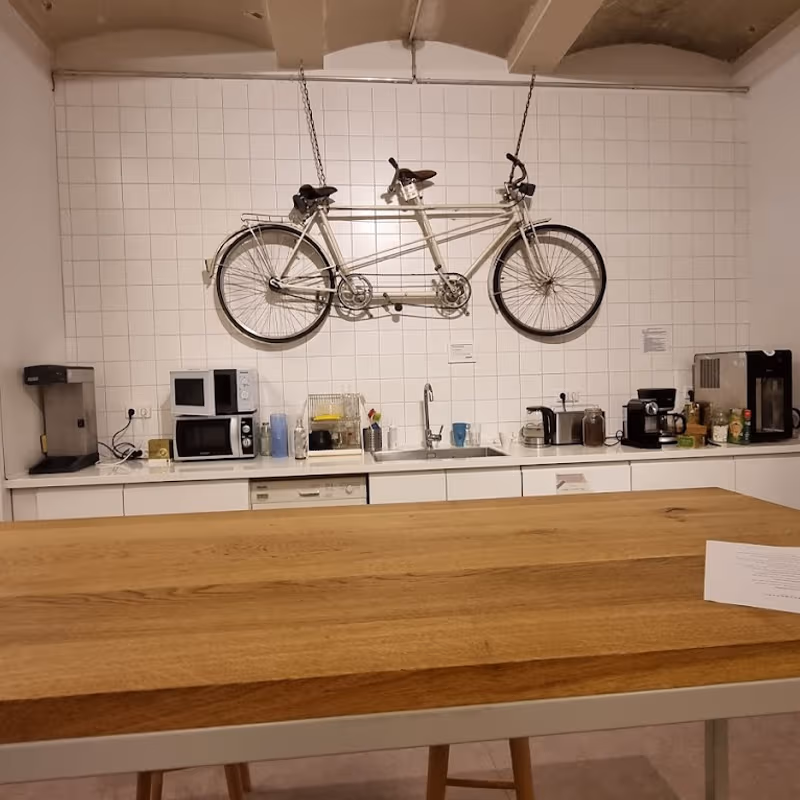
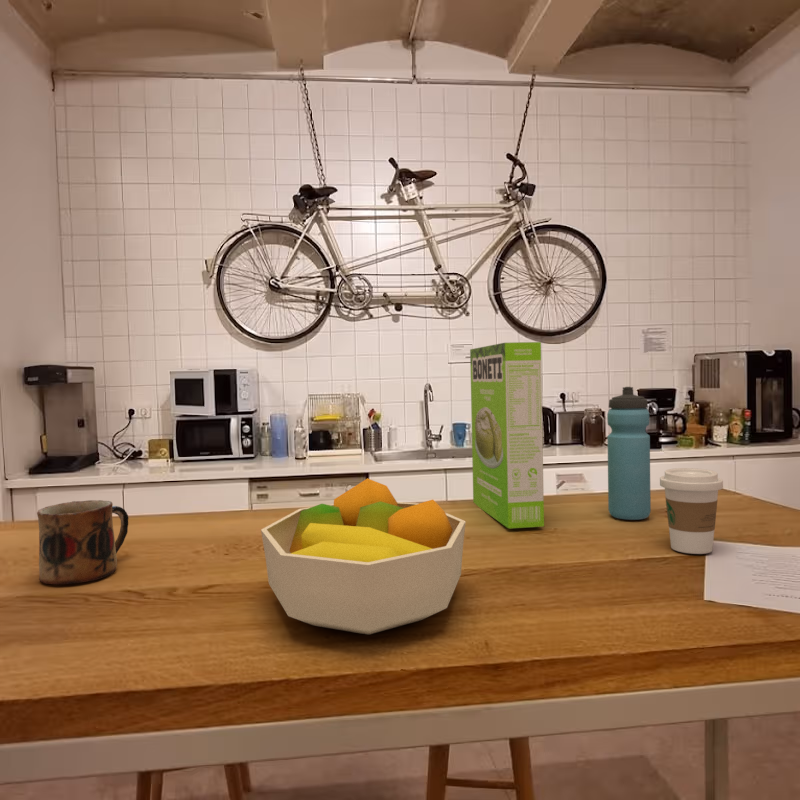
+ mug [36,499,129,585]
+ water bottle [606,386,652,521]
+ cake mix box [469,341,545,530]
+ coffee cup [659,467,724,555]
+ fruit bowl [260,477,467,636]
